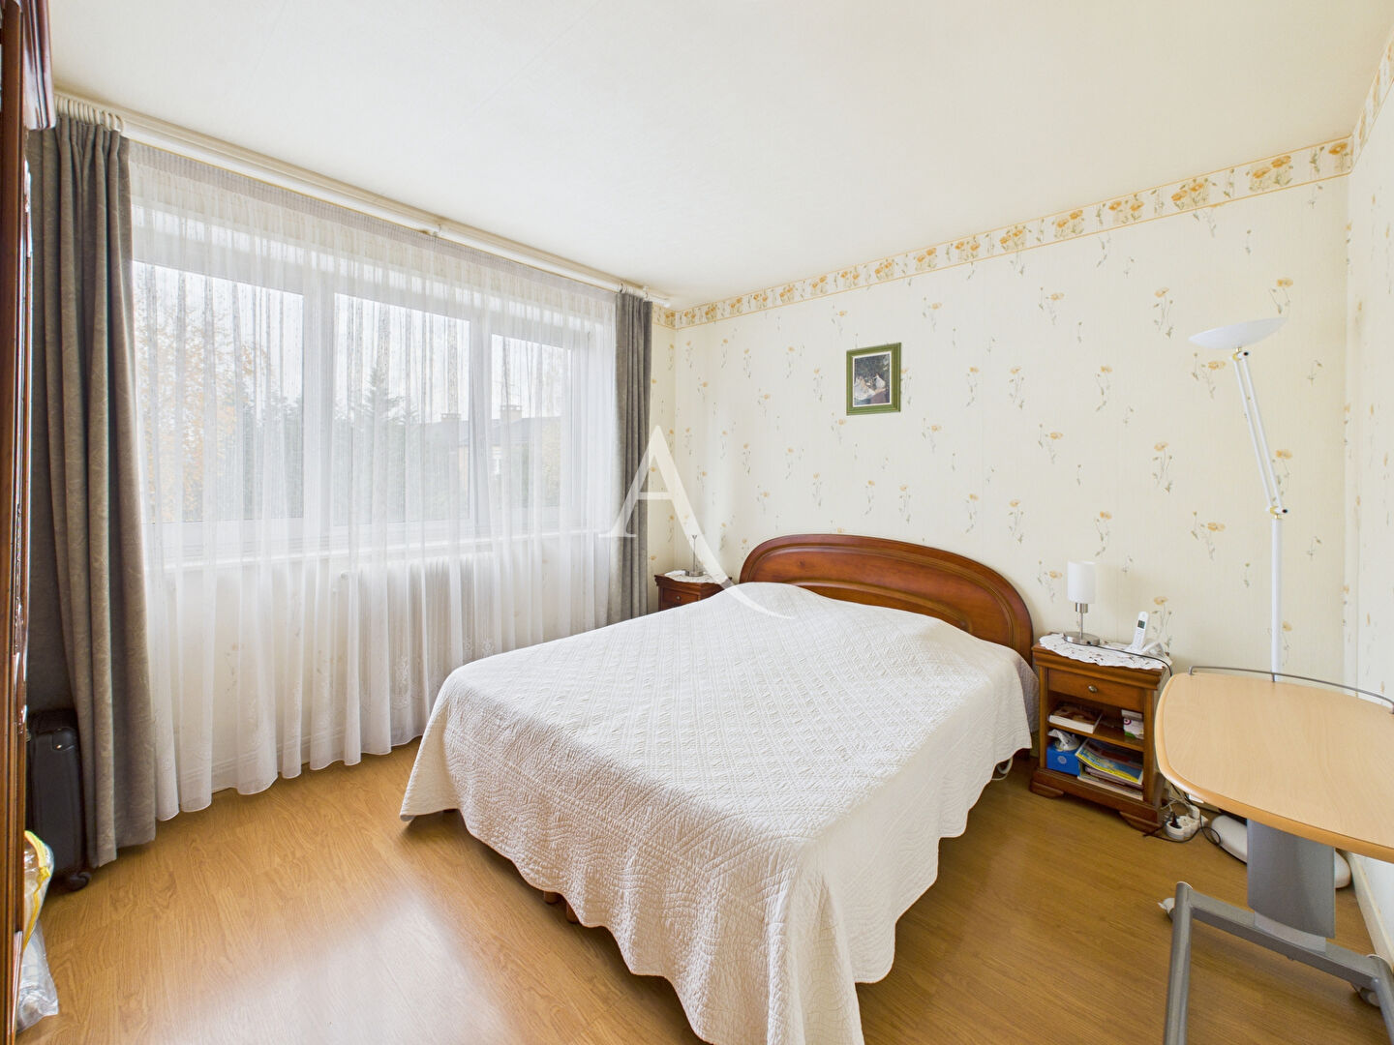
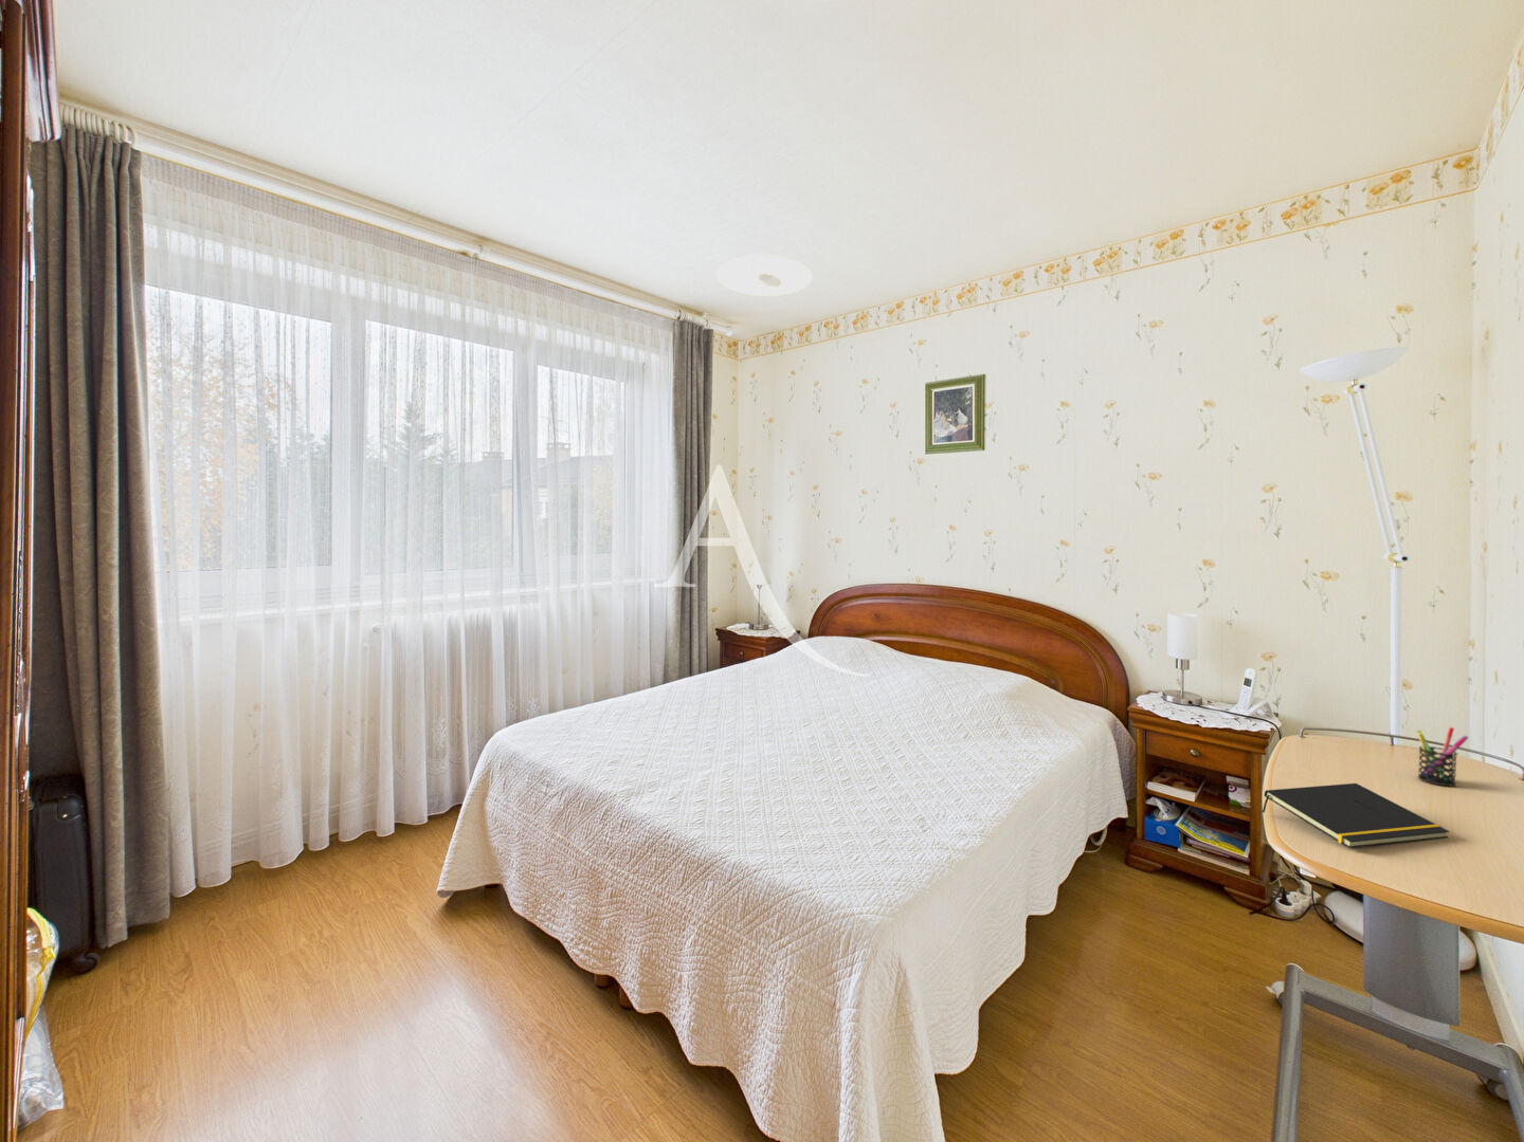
+ pen holder [1416,727,1470,787]
+ notepad [1261,782,1450,849]
+ ceiling light [715,254,814,297]
